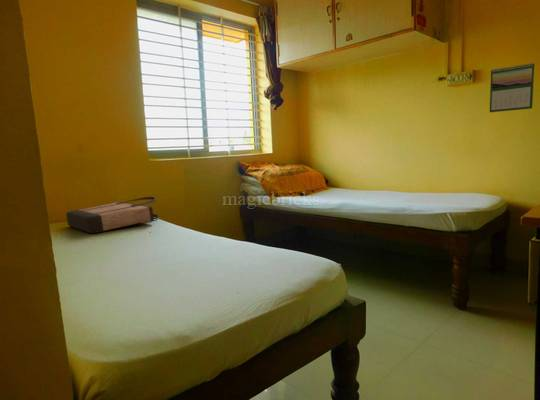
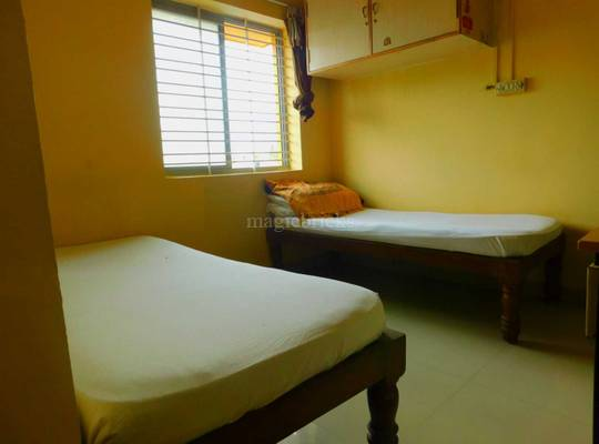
- shopping bag [65,196,159,234]
- calendar [489,62,535,113]
